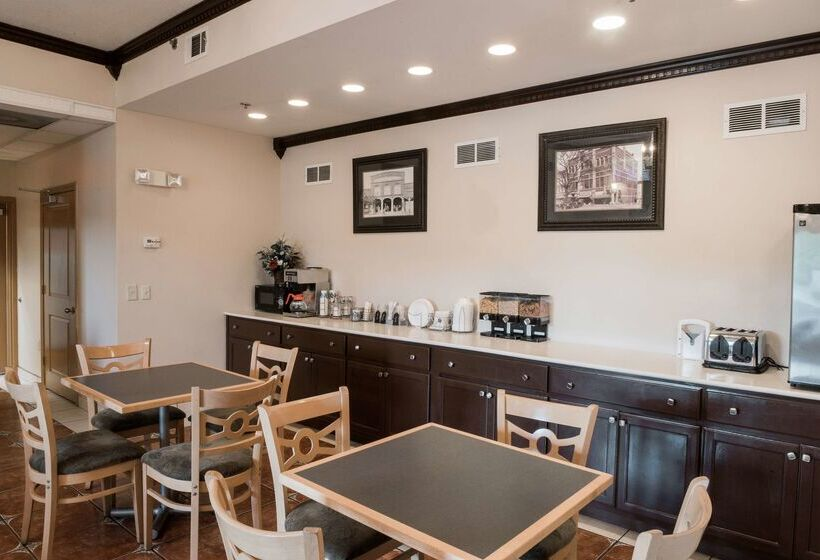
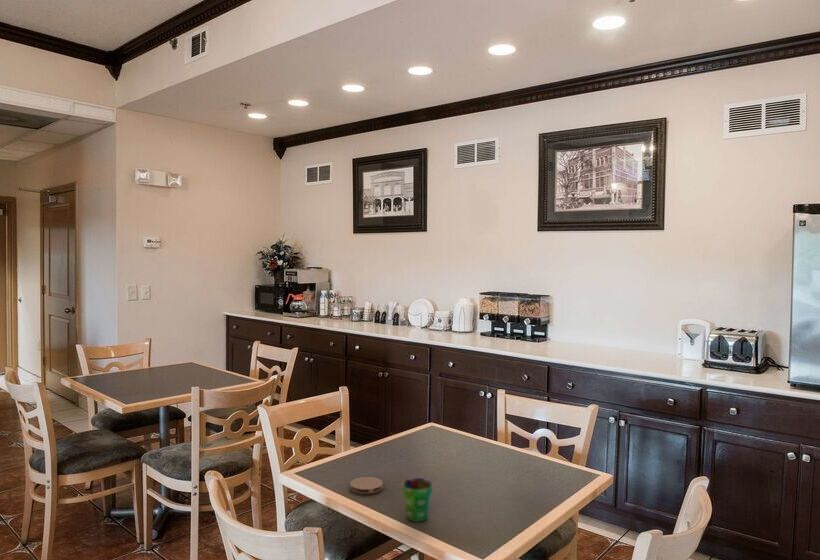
+ cup [401,477,434,523]
+ coaster [349,476,384,495]
